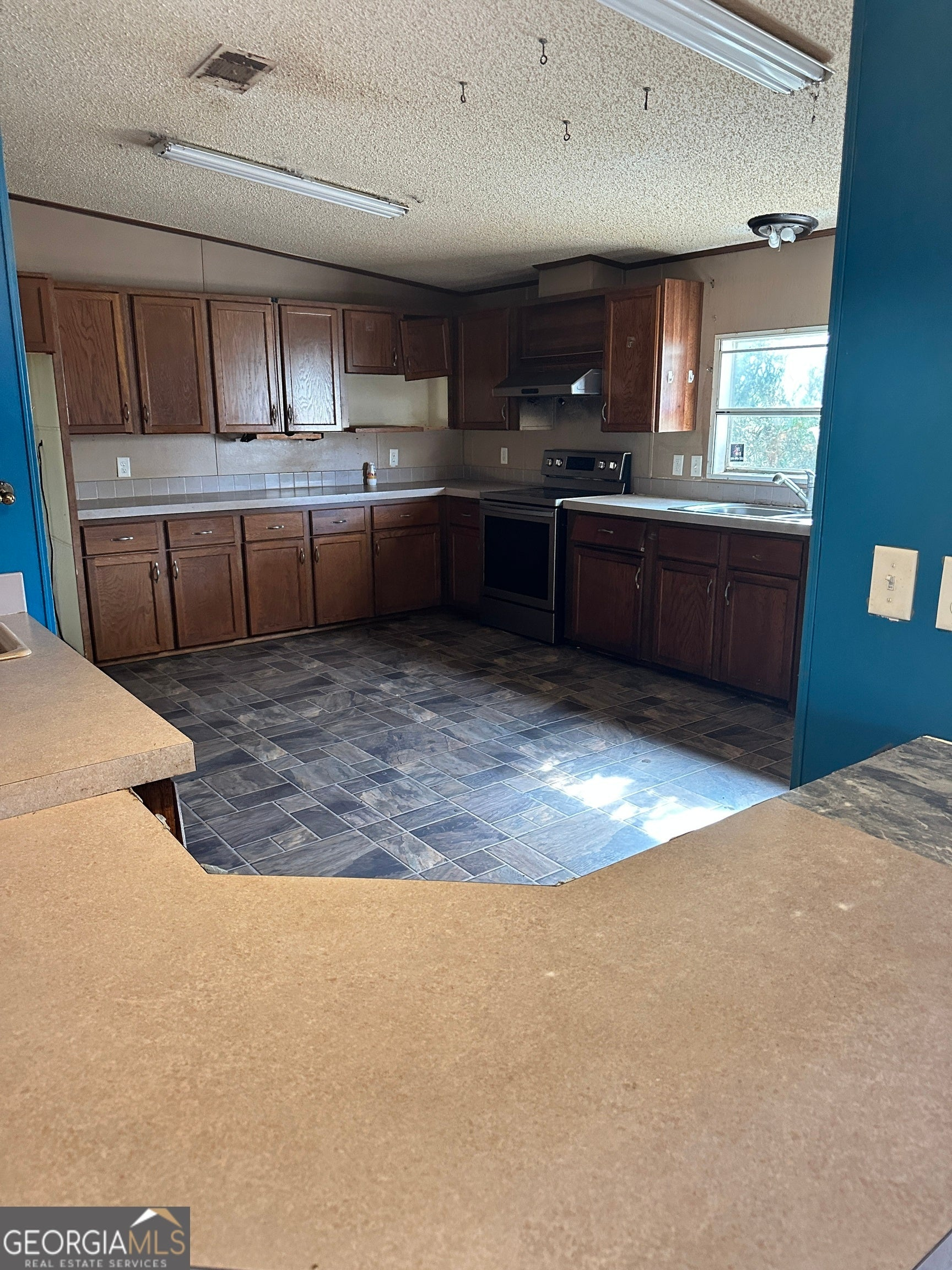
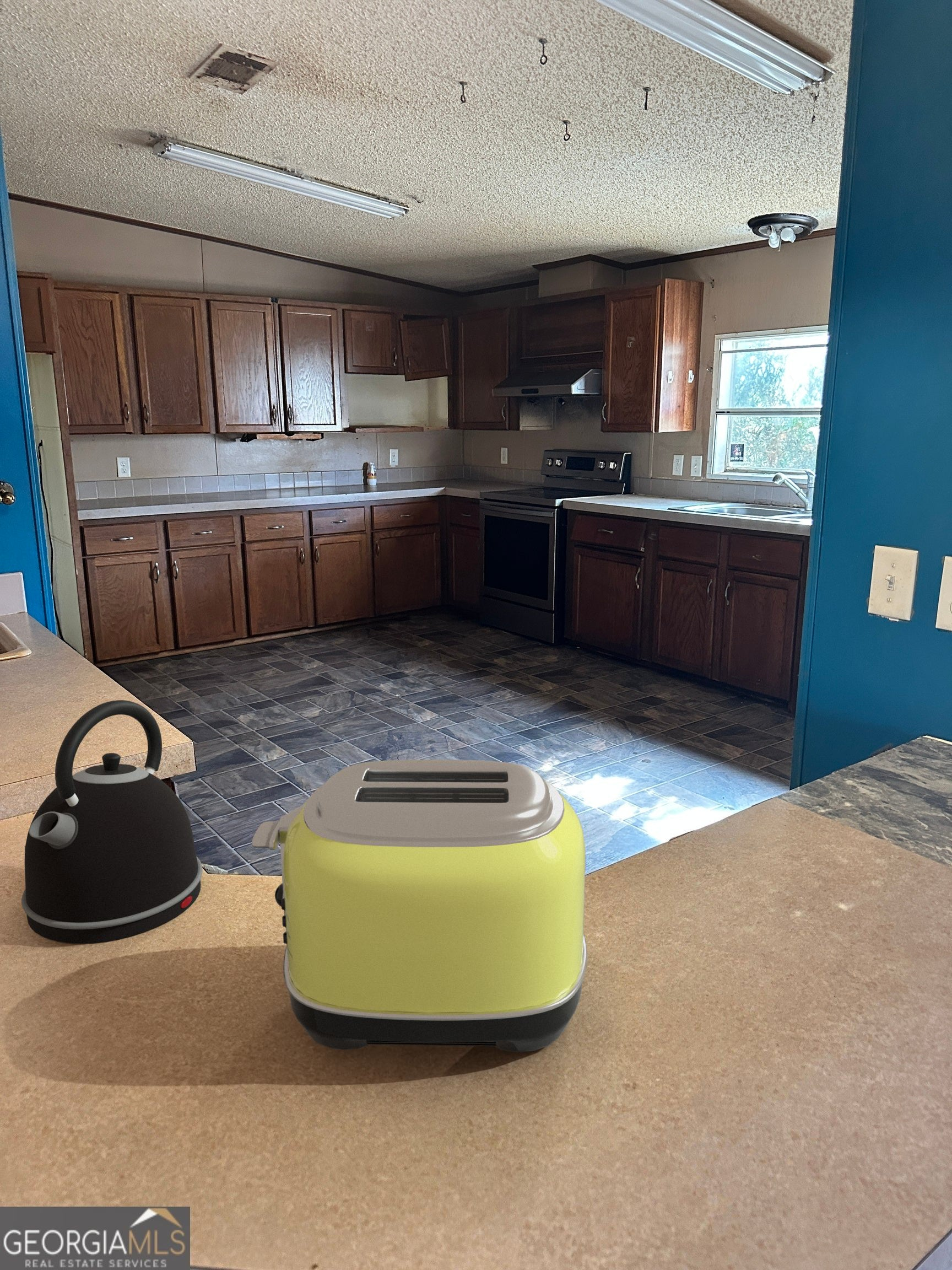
+ kettle [21,699,203,944]
+ toaster [251,759,588,1053]
